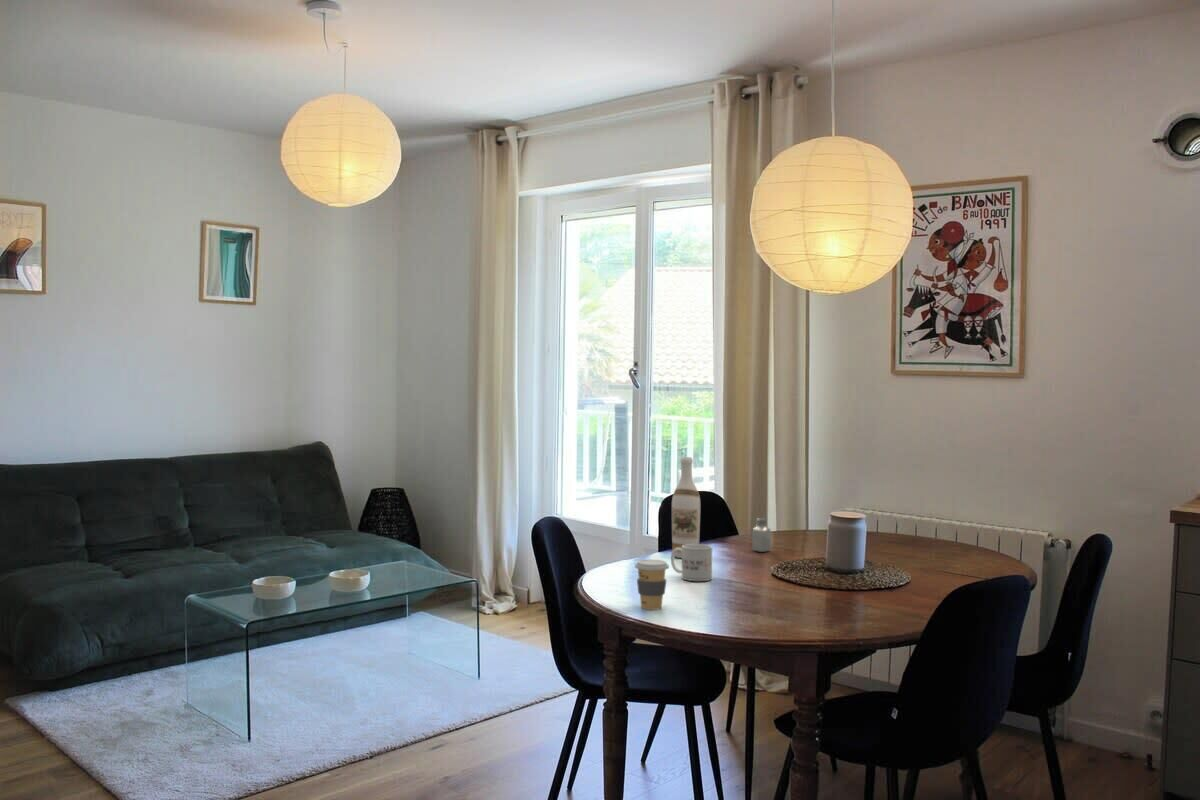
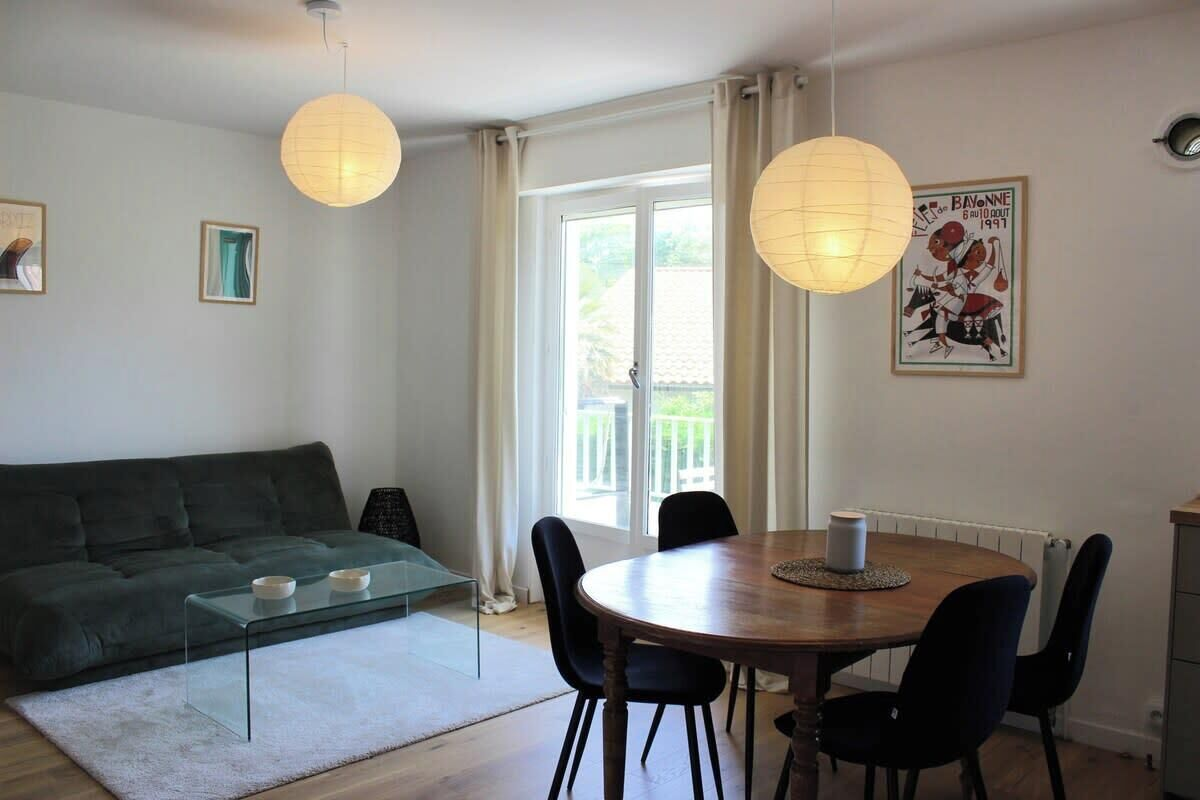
- coffee cup [634,559,670,611]
- saltshaker [751,517,772,553]
- mug [670,543,713,582]
- wine bottle [671,456,701,559]
